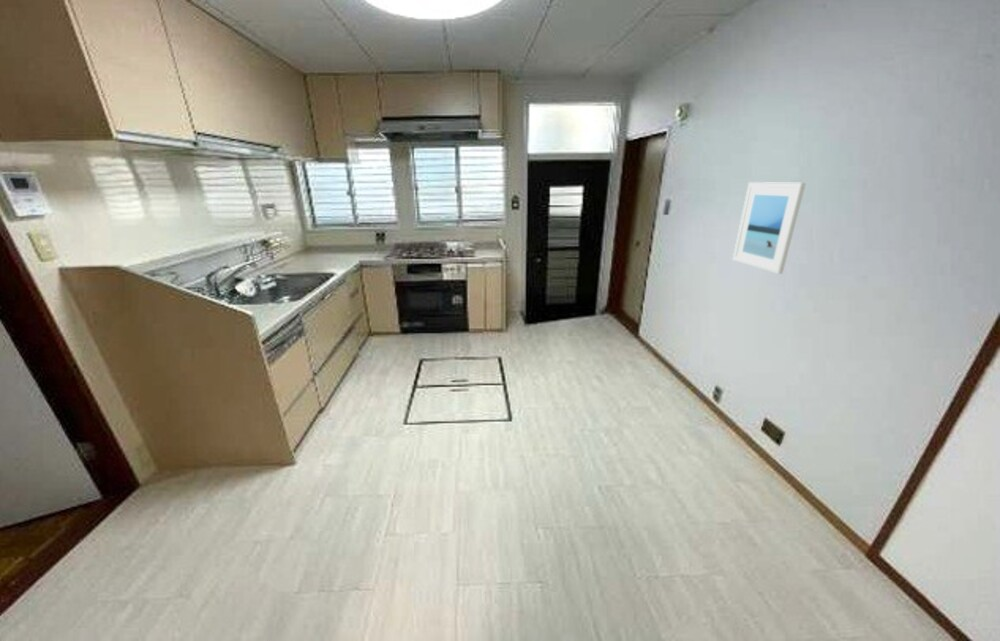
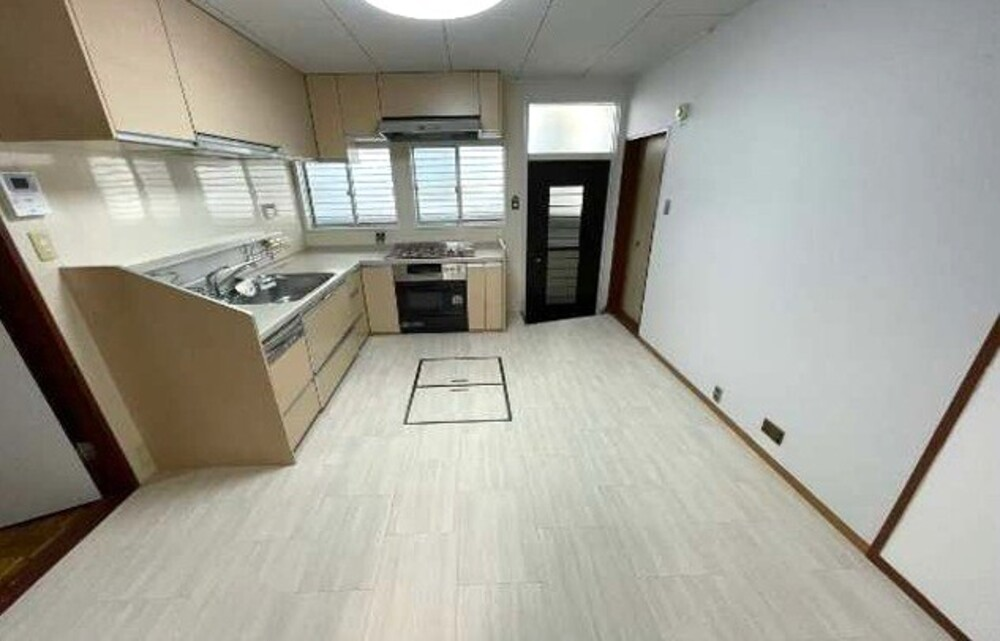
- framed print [732,181,807,275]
